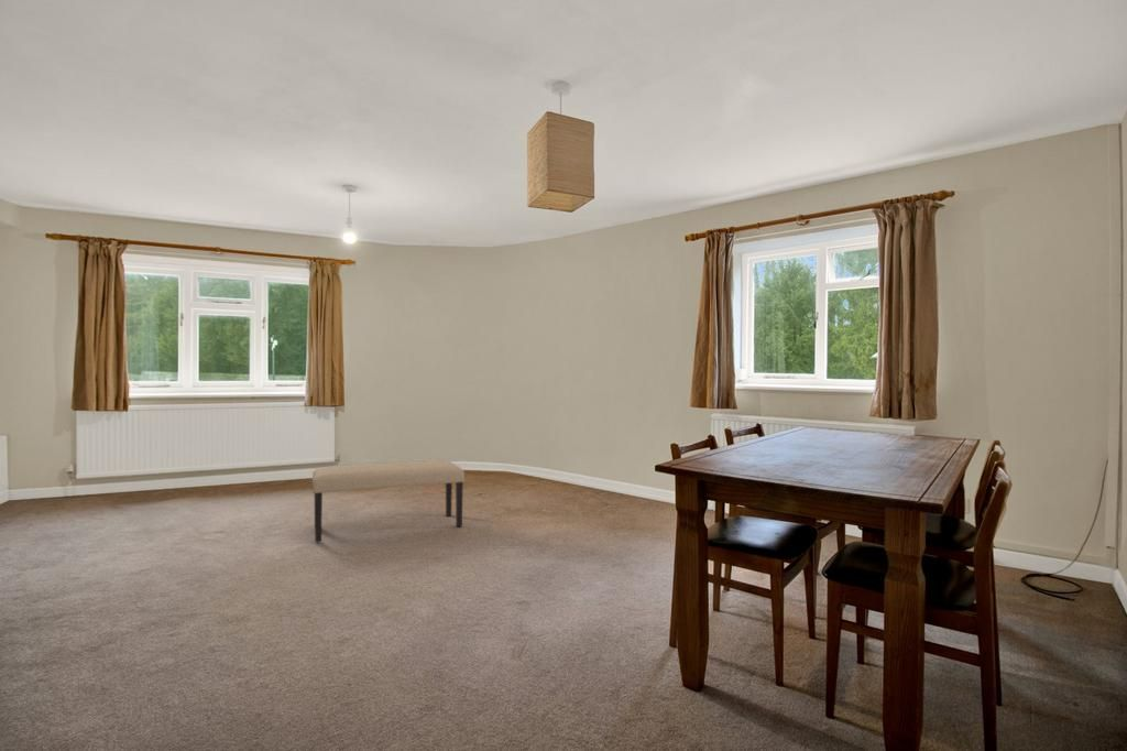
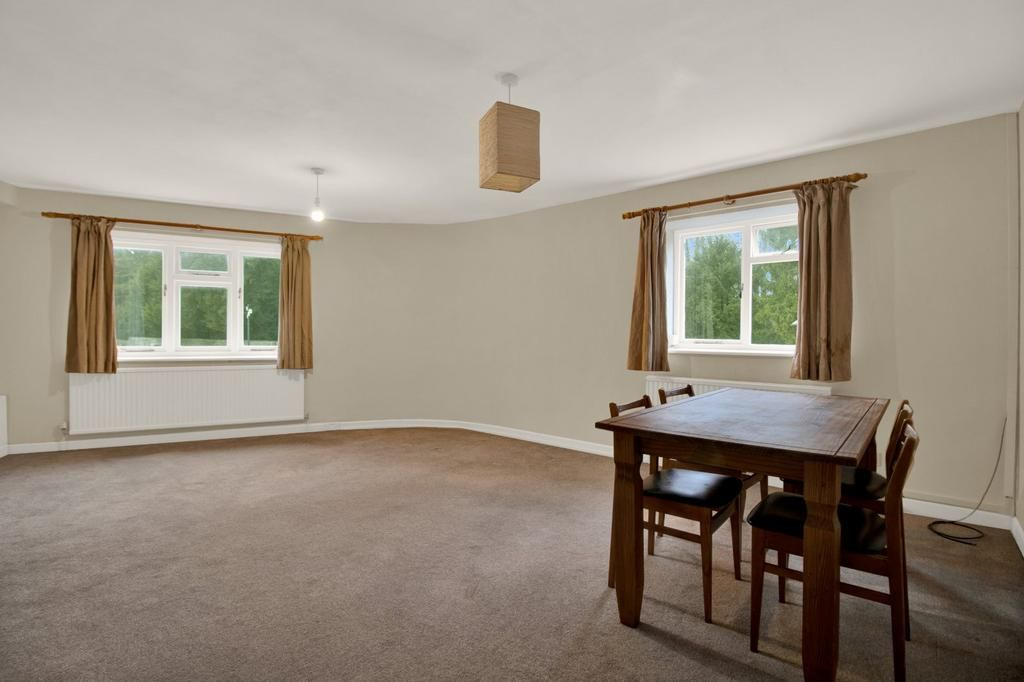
- bench [311,459,466,543]
